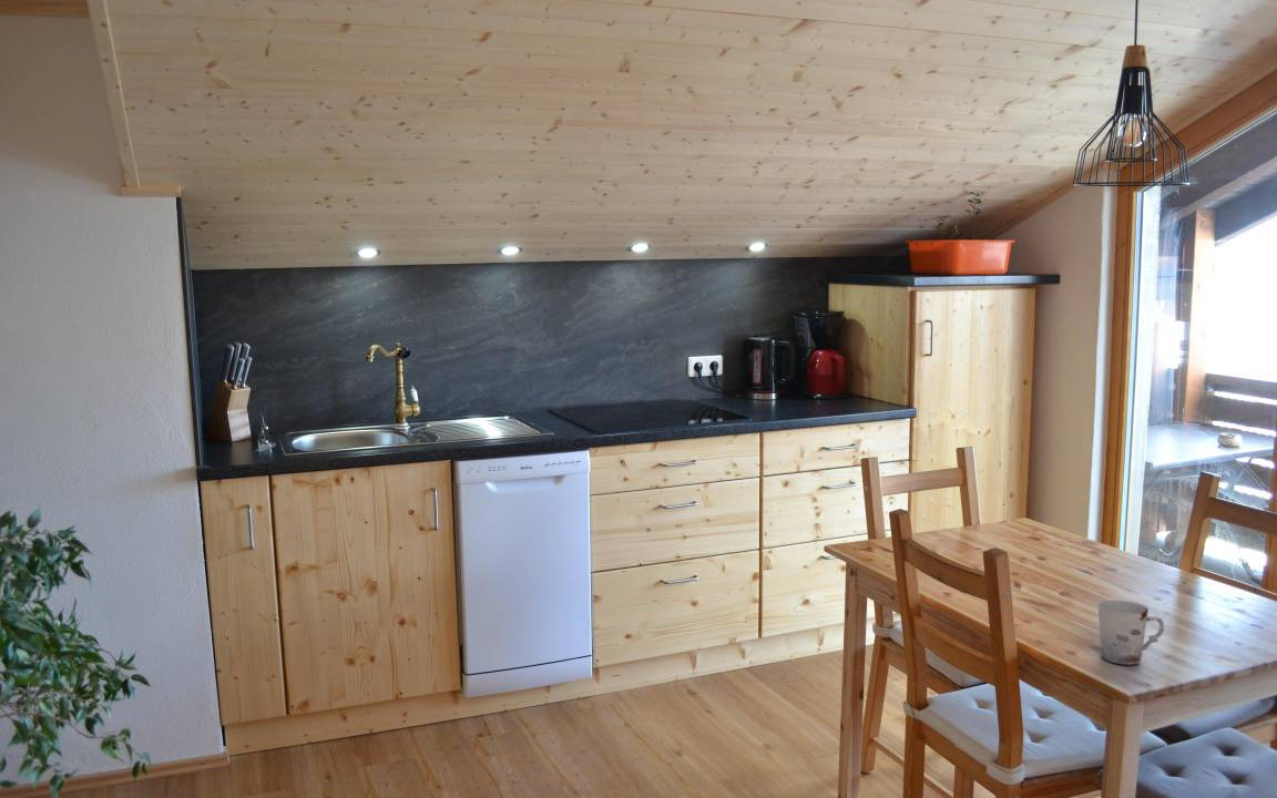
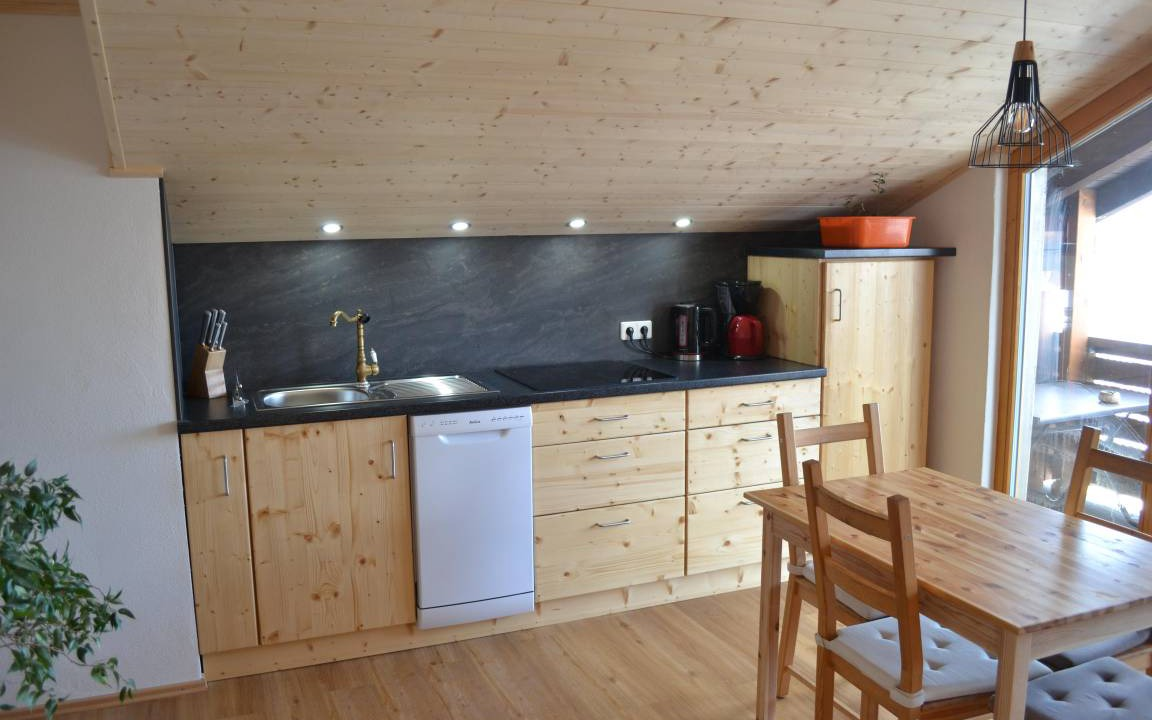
- cup [1096,598,1165,666]
